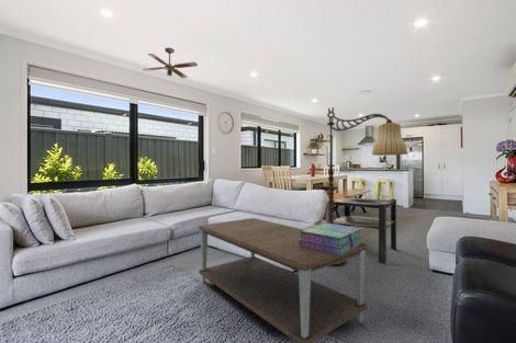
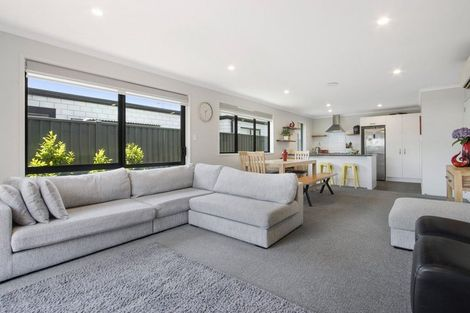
- ceiling fan [142,47,199,79]
- floor lamp [326,106,408,266]
- stack of books [299,222,364,255]
- side table [326,195,397,264]
- coffee table [198,217,368,343]
